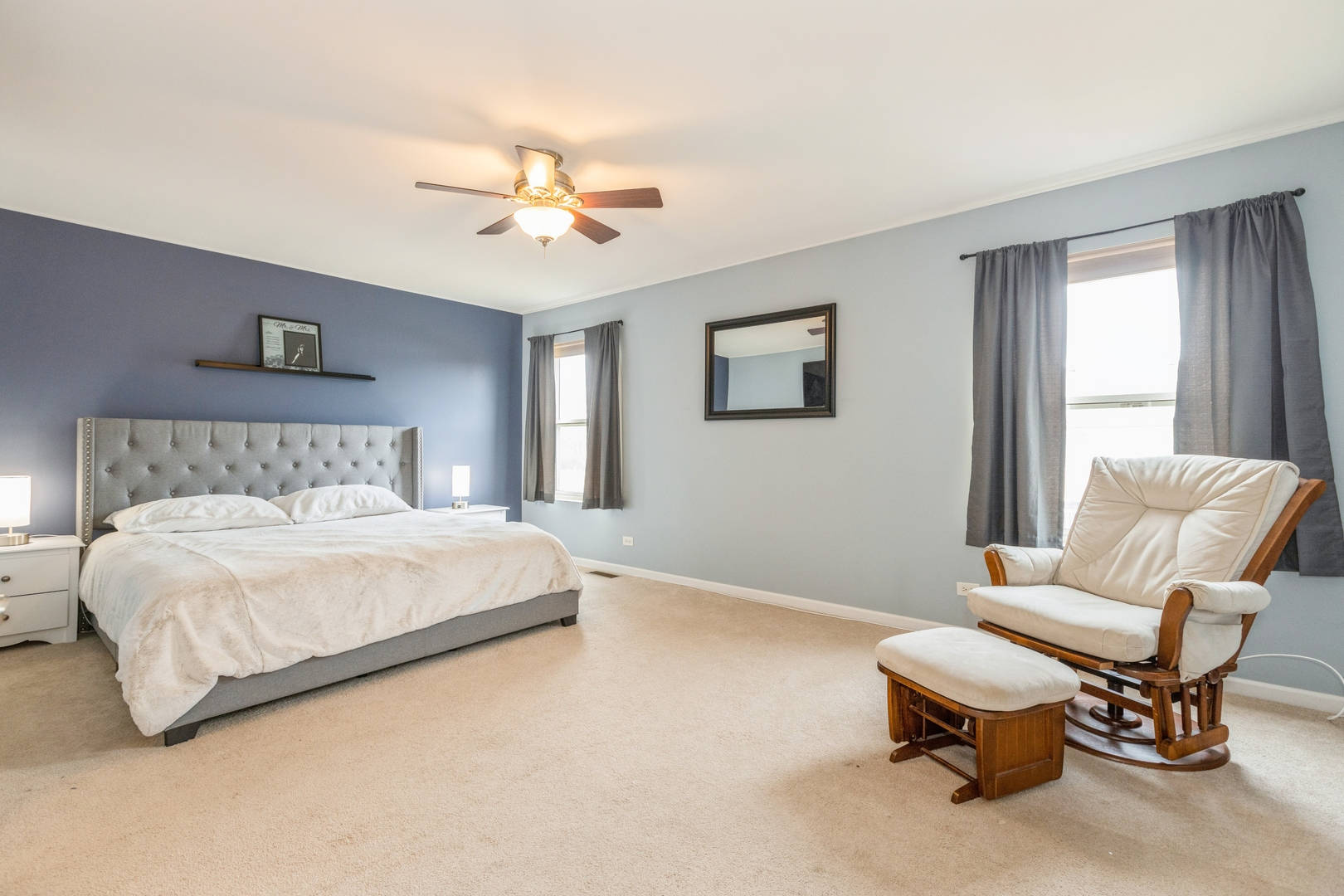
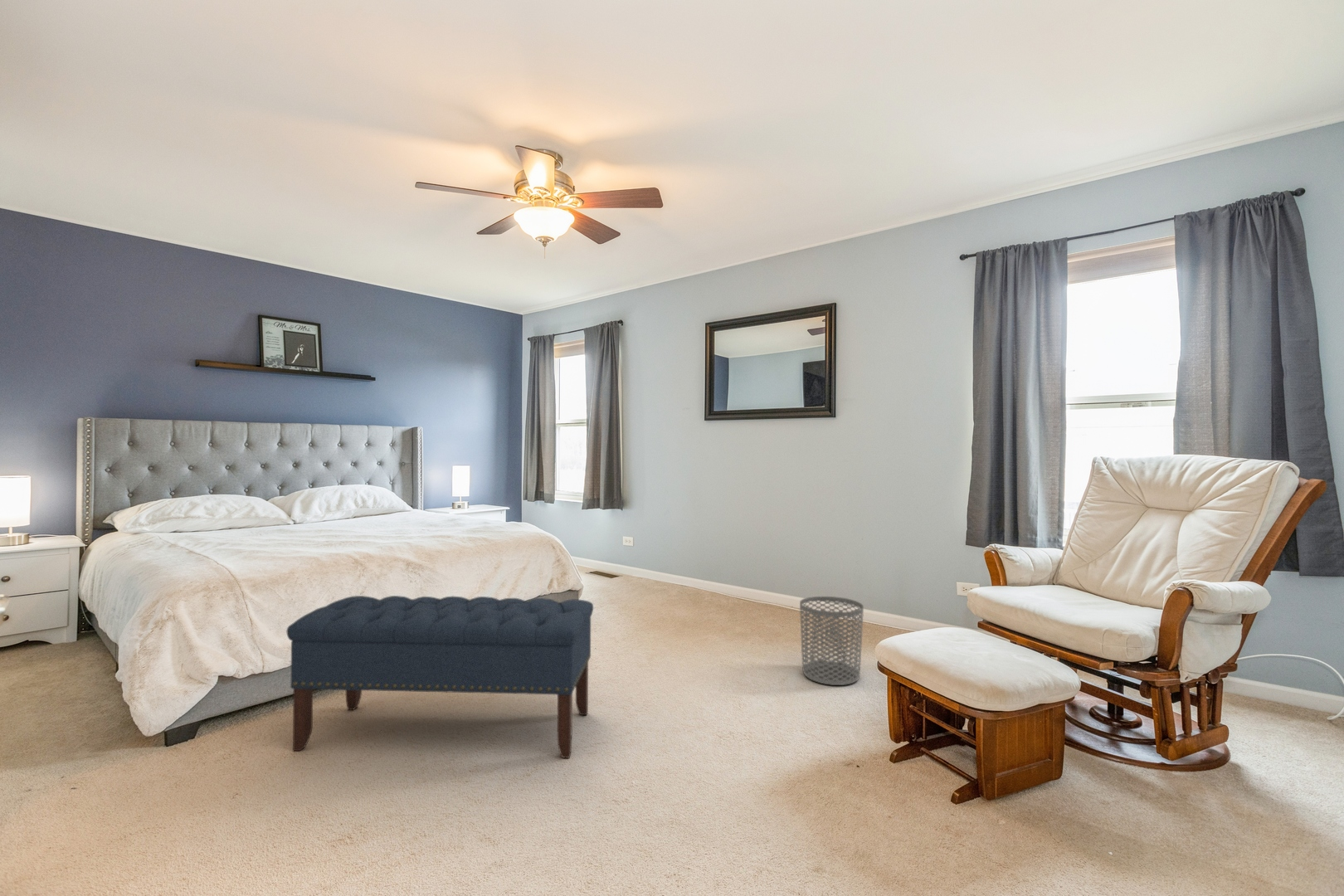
+ bench [286,595,594,759]
+ waste bin [799,596,864,686]
